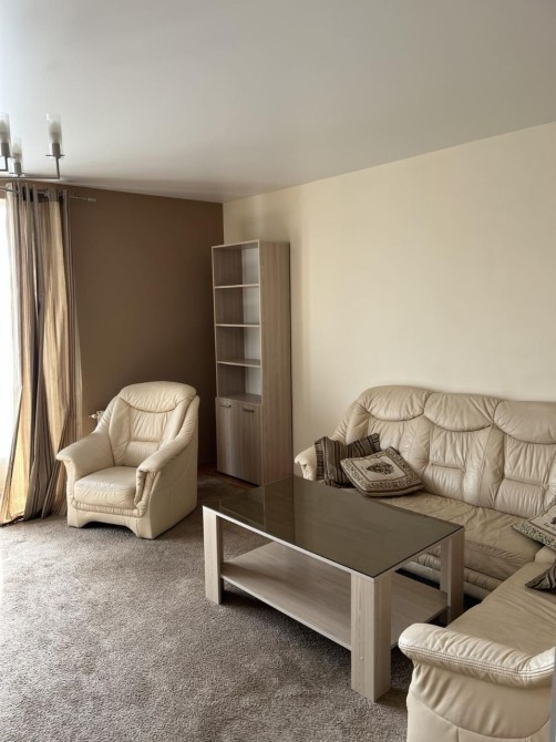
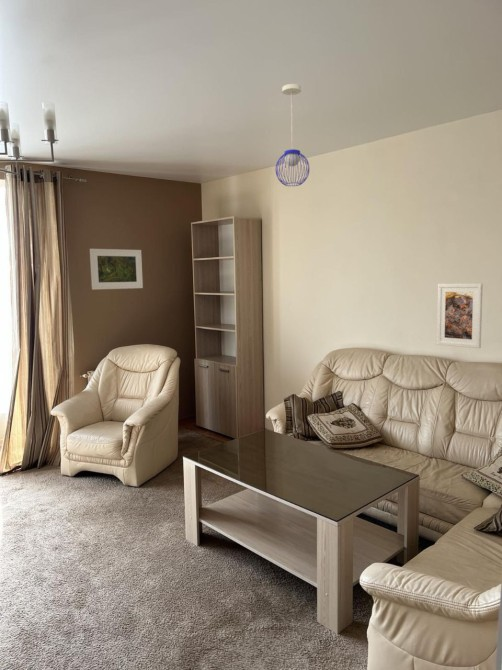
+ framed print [89,248,144,291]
+ pendant light [275,83,310,187]
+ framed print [436,283,484,349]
